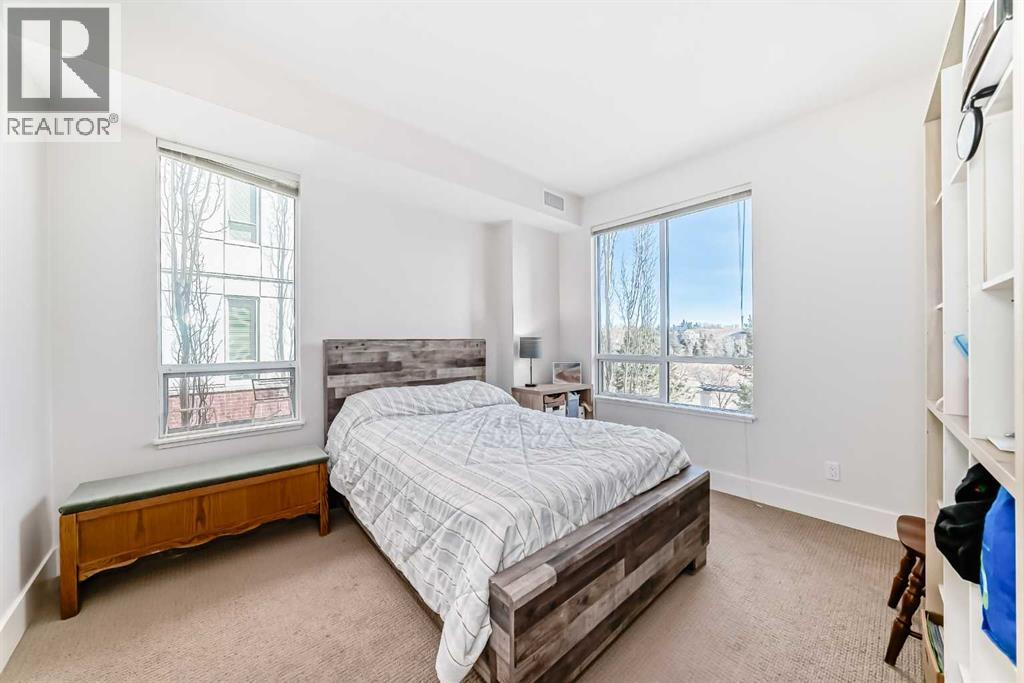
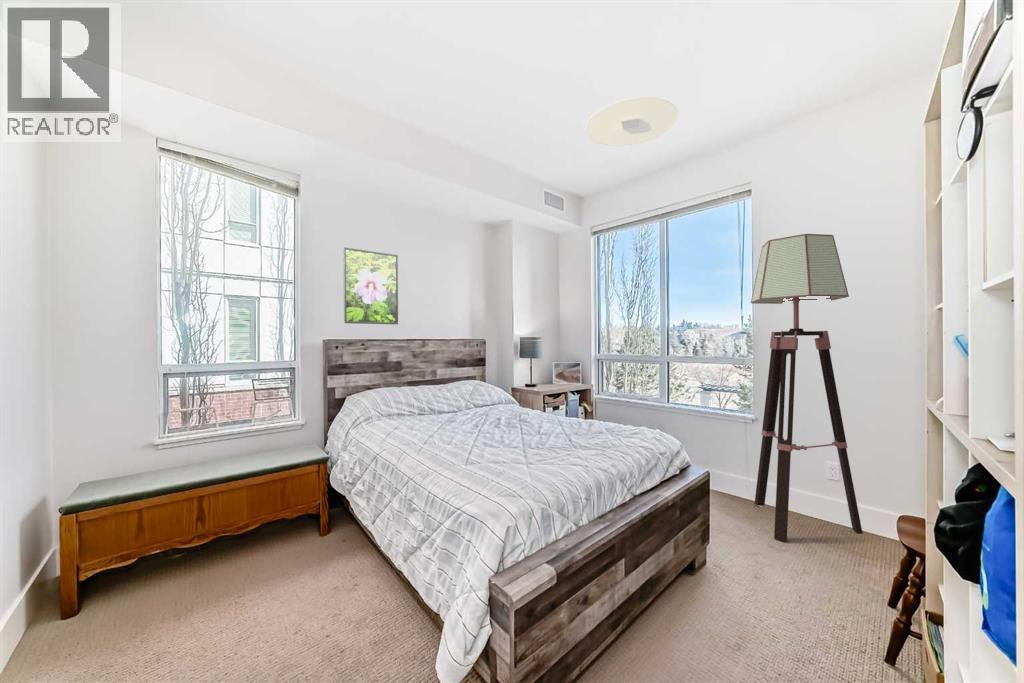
+ ceiling light [585,96,679,147]
+ floor lamp [750,233,864,543]
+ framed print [342,246,399,325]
